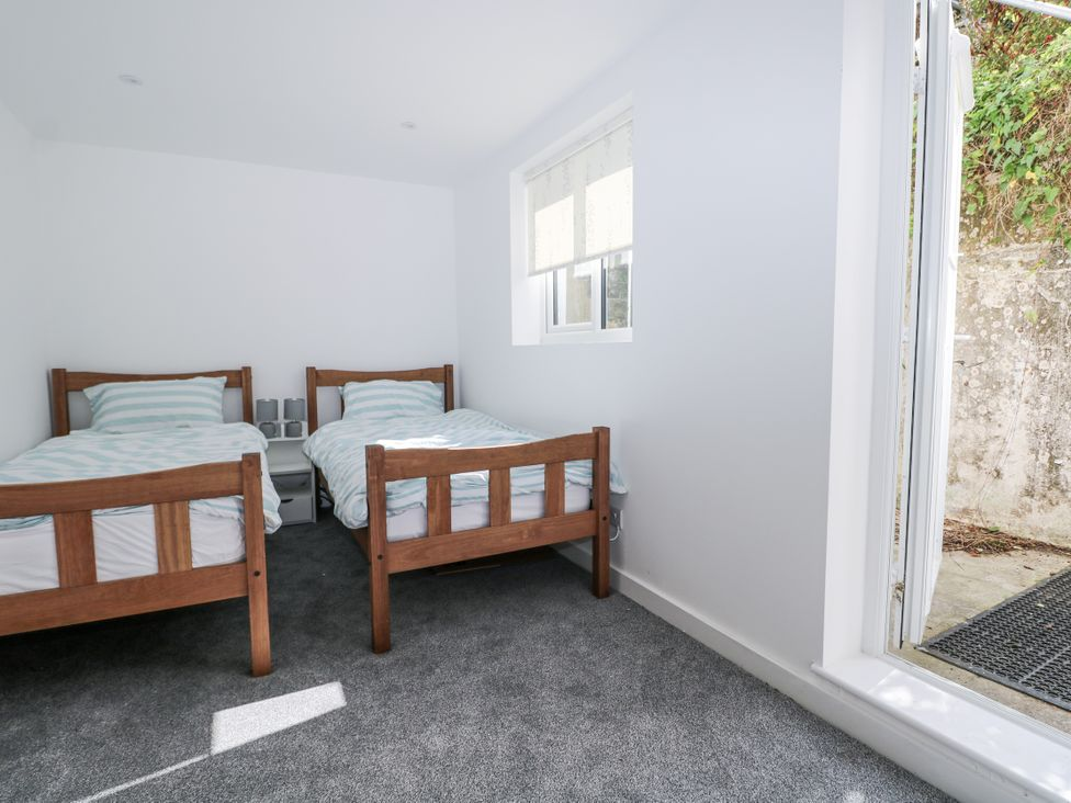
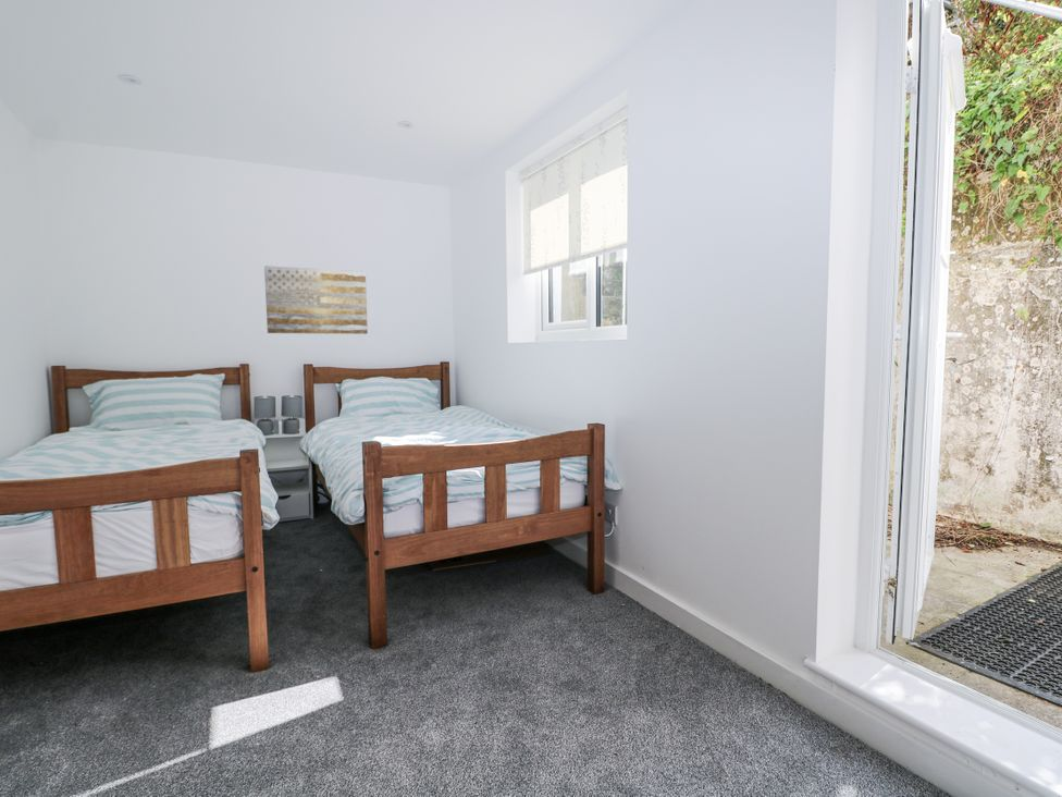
+ wall art [263,265,369,335]
